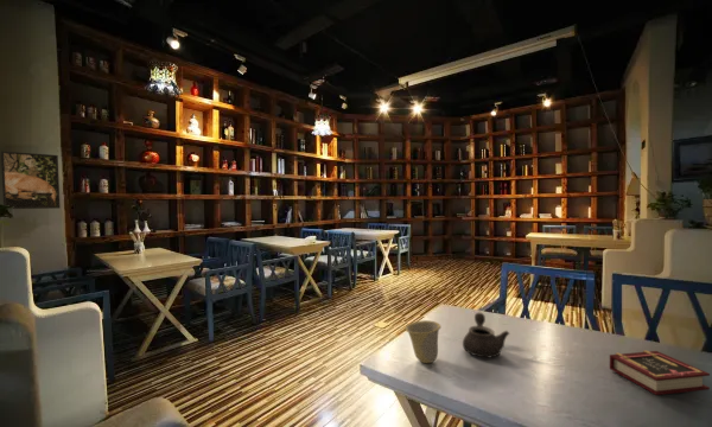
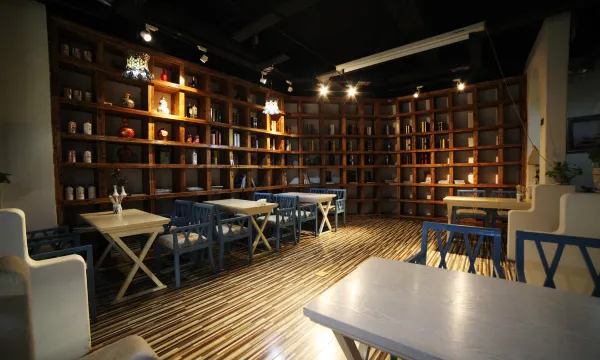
- cup [403,319,443,364]
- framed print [0,149,62,210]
- teapot [462,312,510,359]
- book [609,350,711,396]
